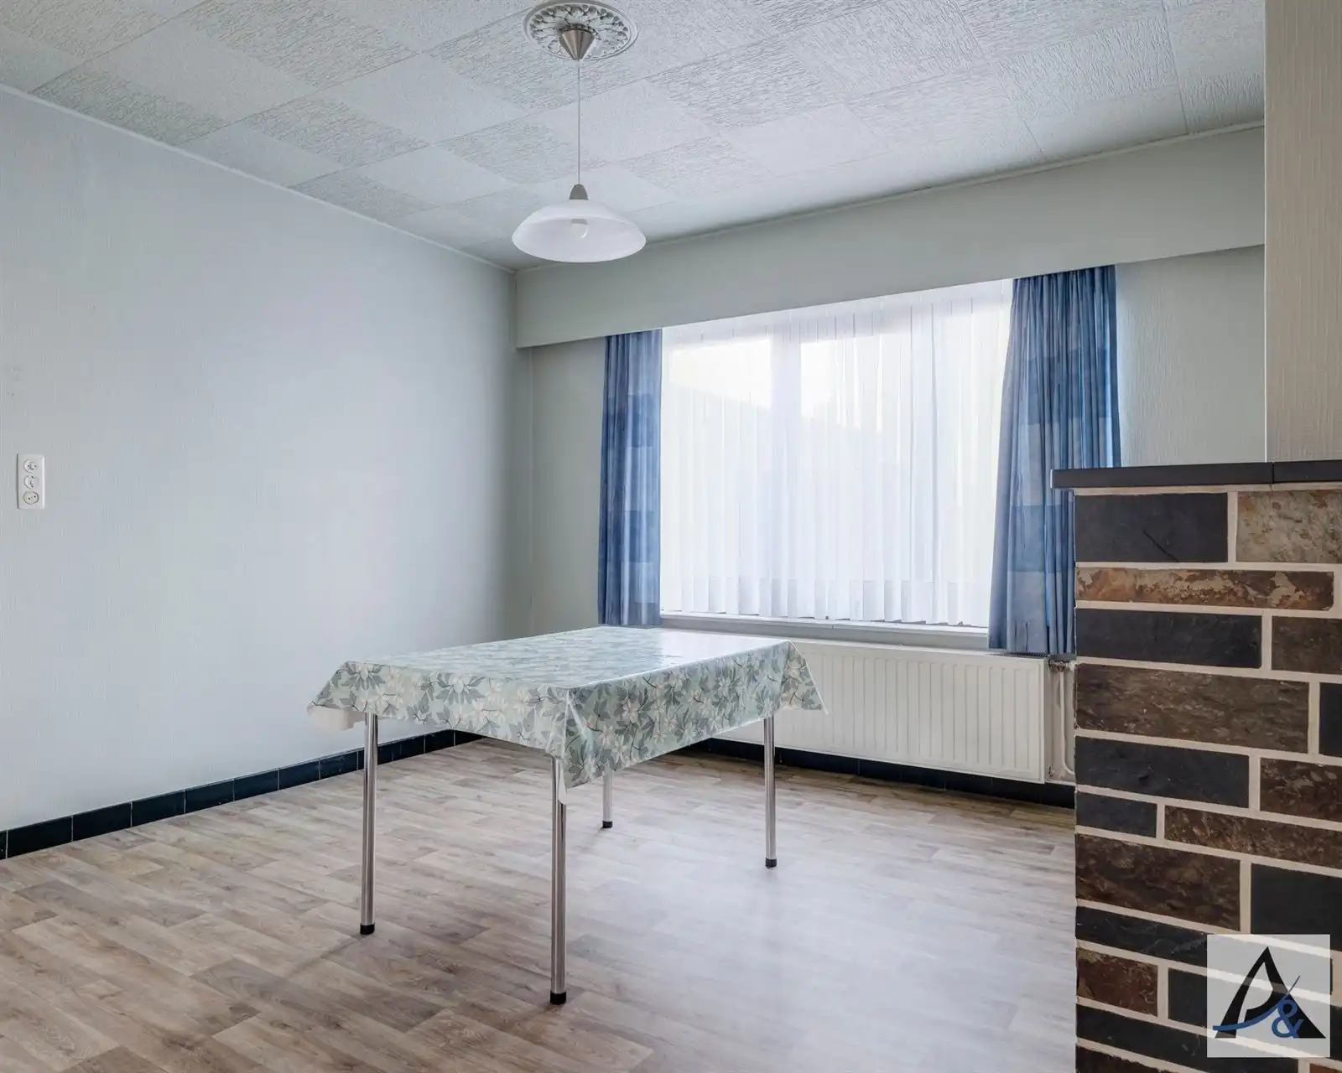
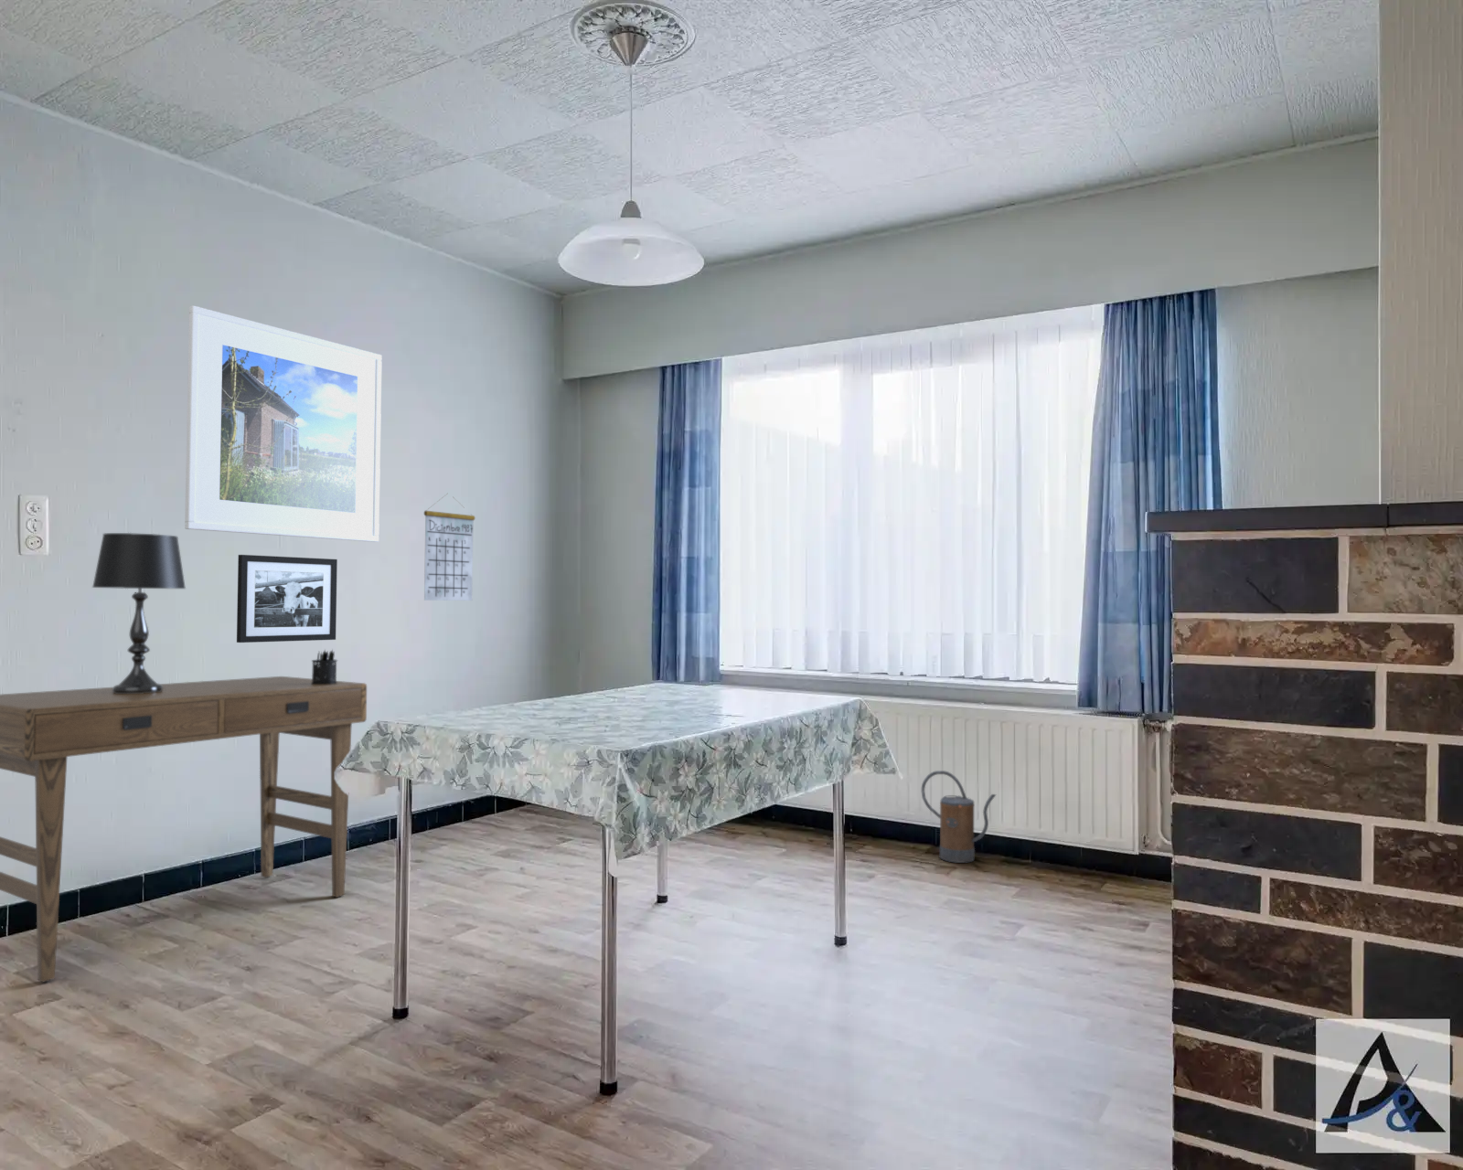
+ calendar [423,493,477,602]
+ table lamp [92,532,186,694]
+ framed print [184,304,383,543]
+ picture frame [236,554,338,644]
+ pen holder [311,648,338,684]
+ desk [0,676,368,983]
+ watering can [921,770,997,864]
